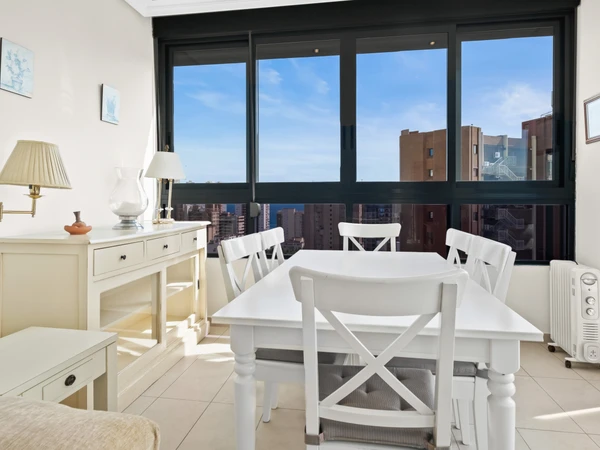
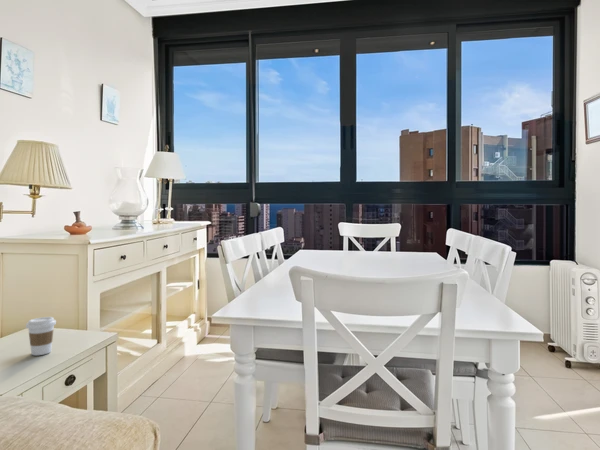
+ coffee cup [25,316,57,356]
